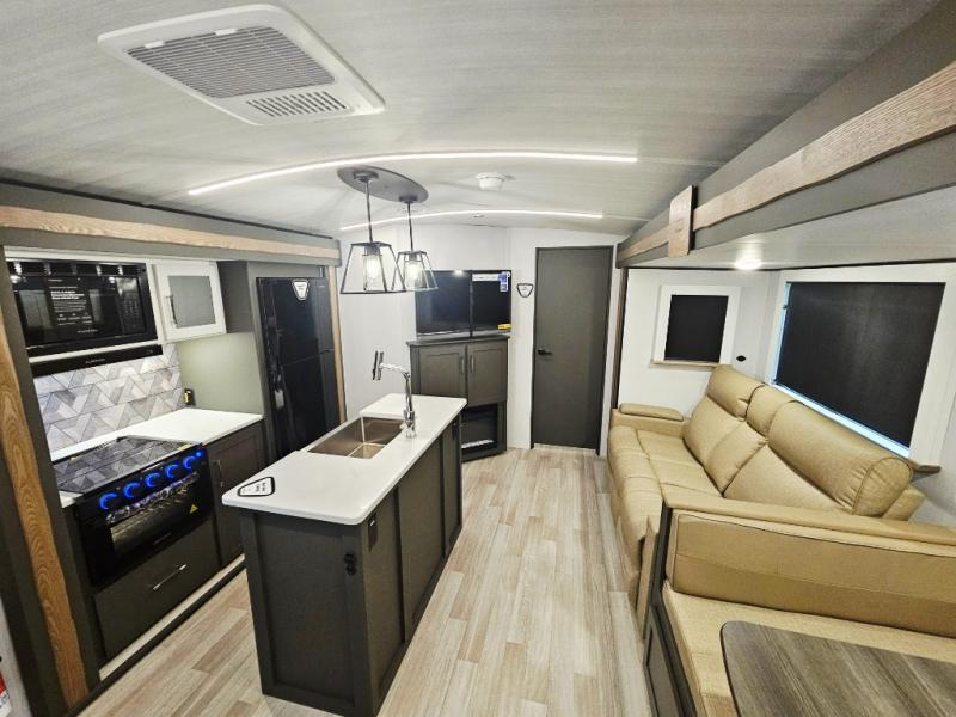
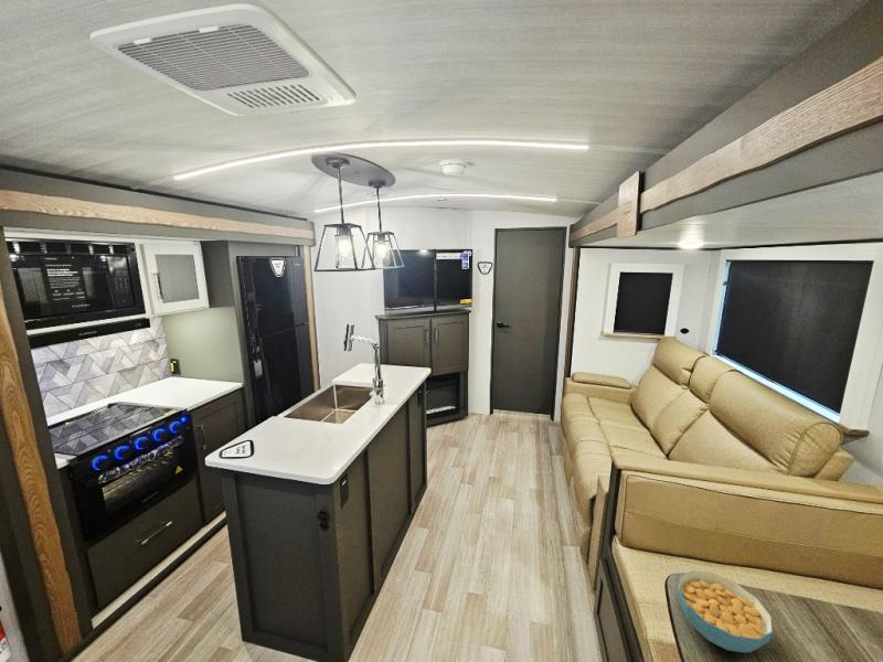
+ cereal bowl [677,569,774,653]
